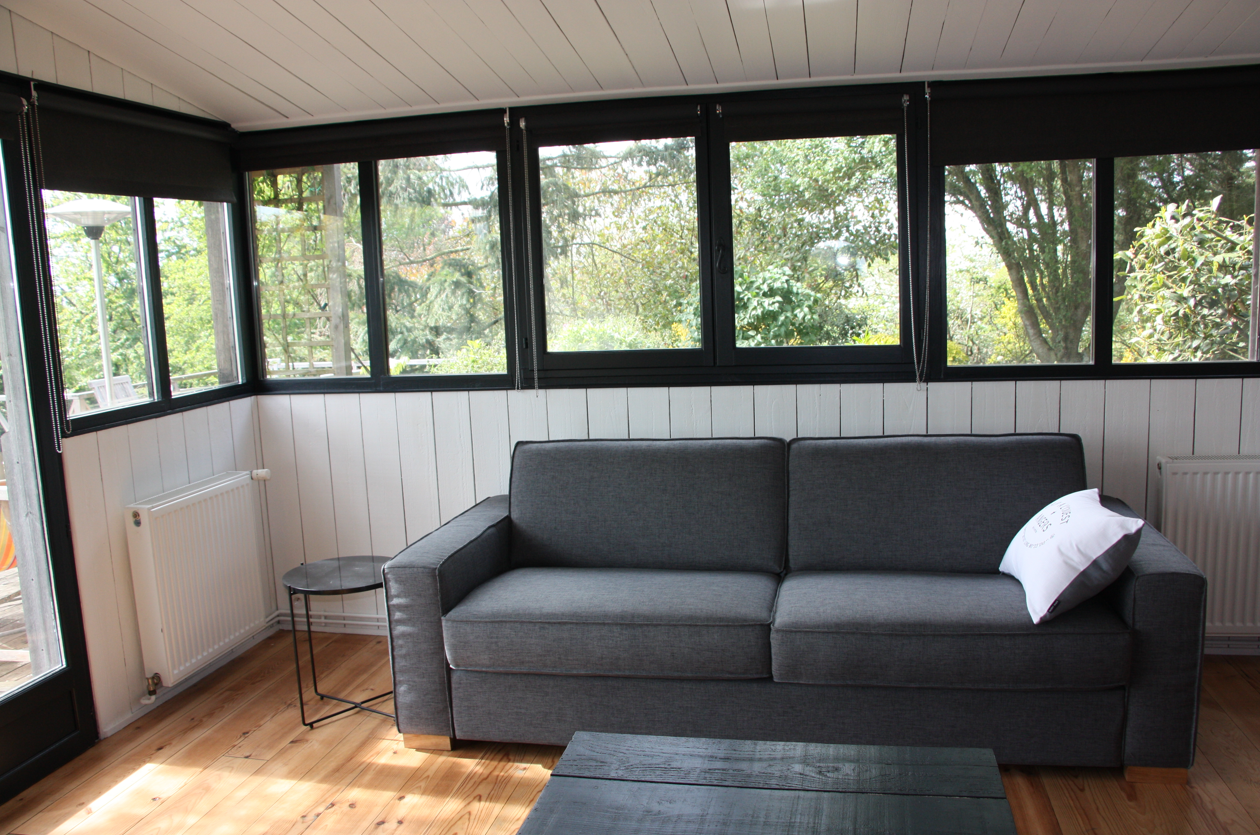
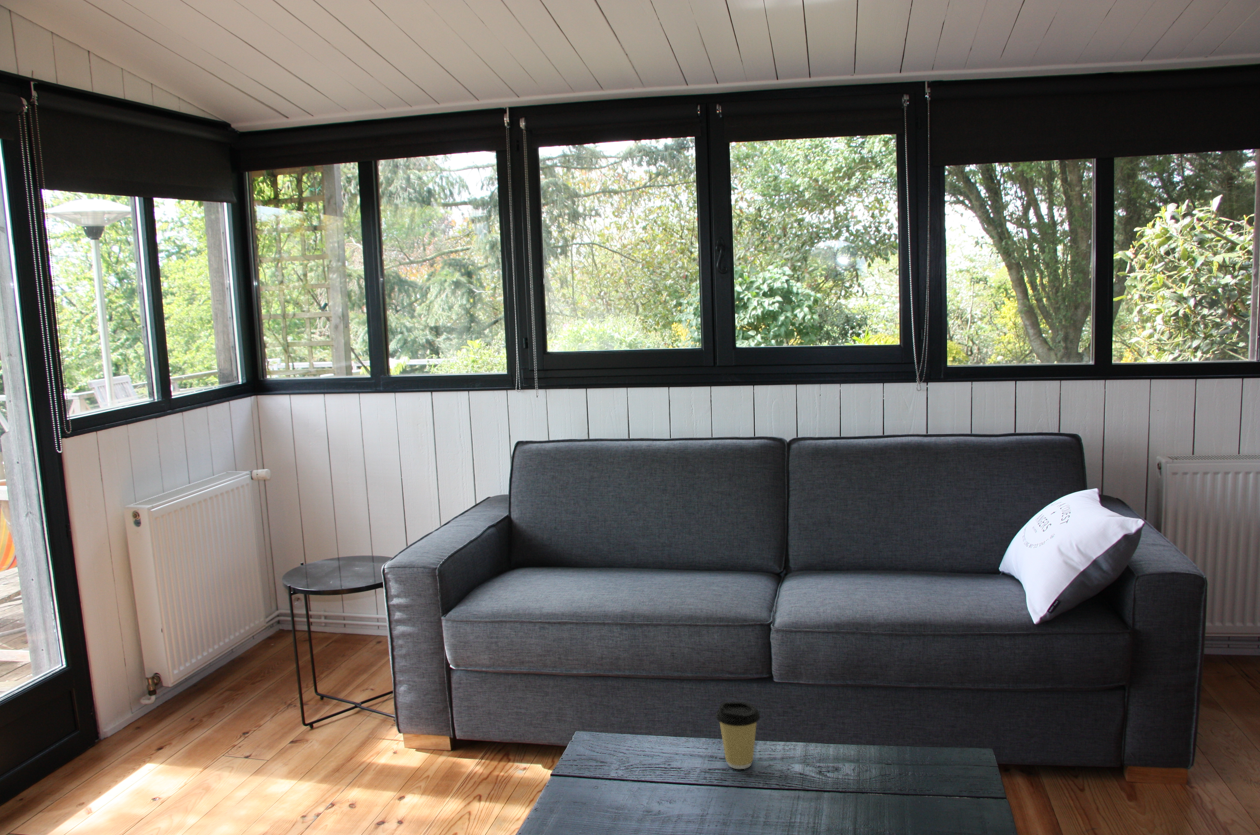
+ coffee cup [715,701,761,770]
